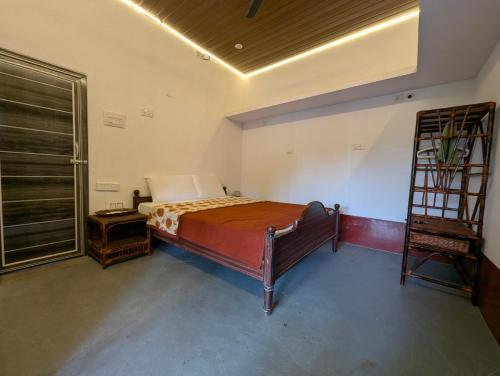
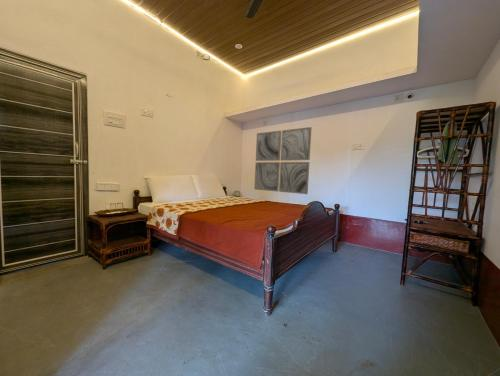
+ wall art [253,126,313,195]
